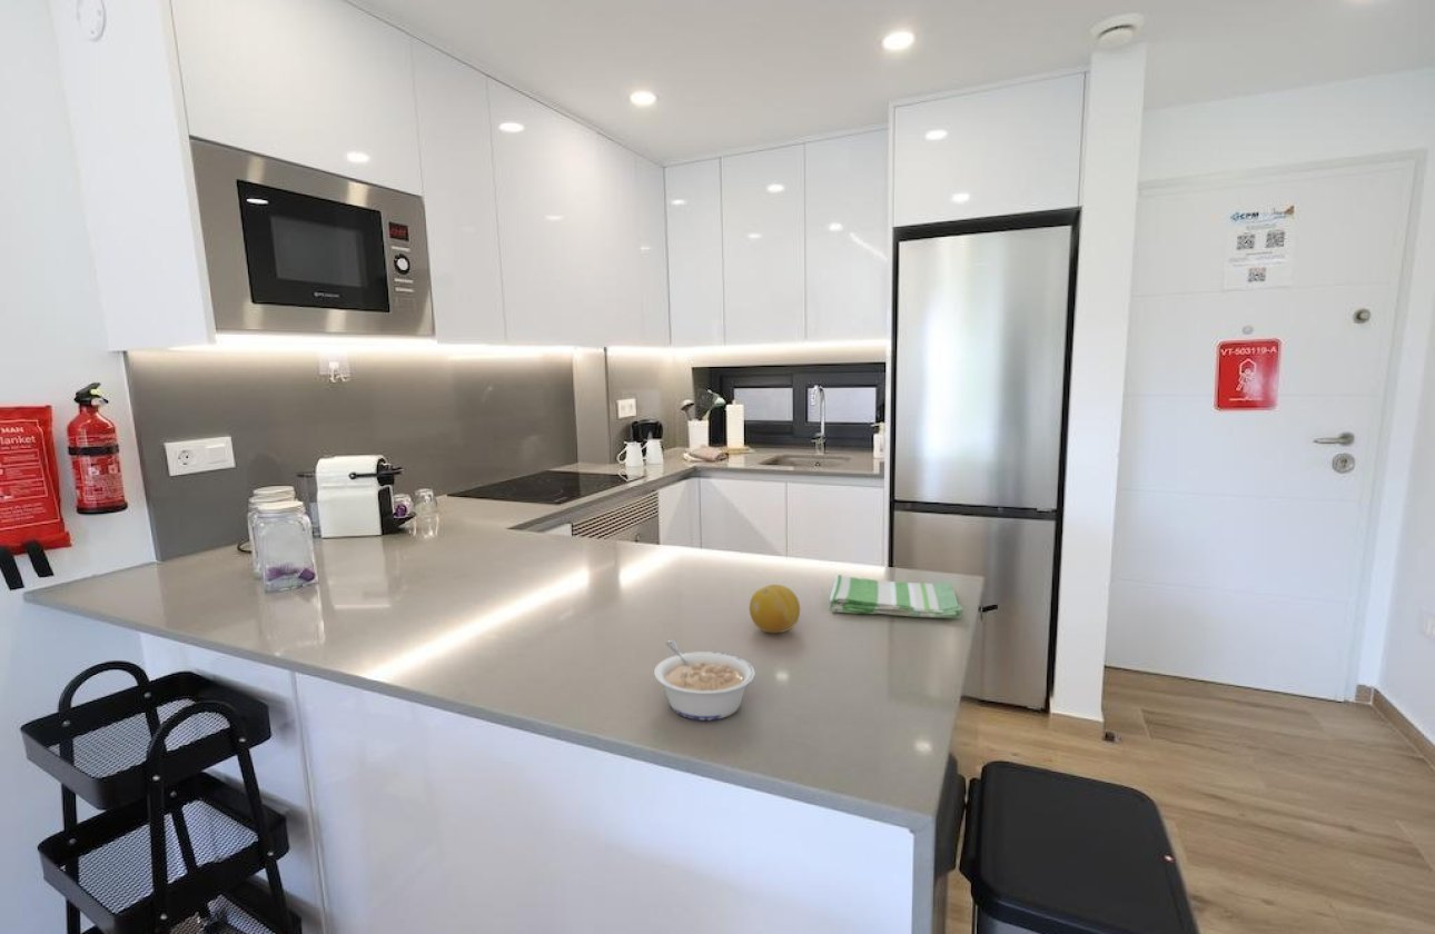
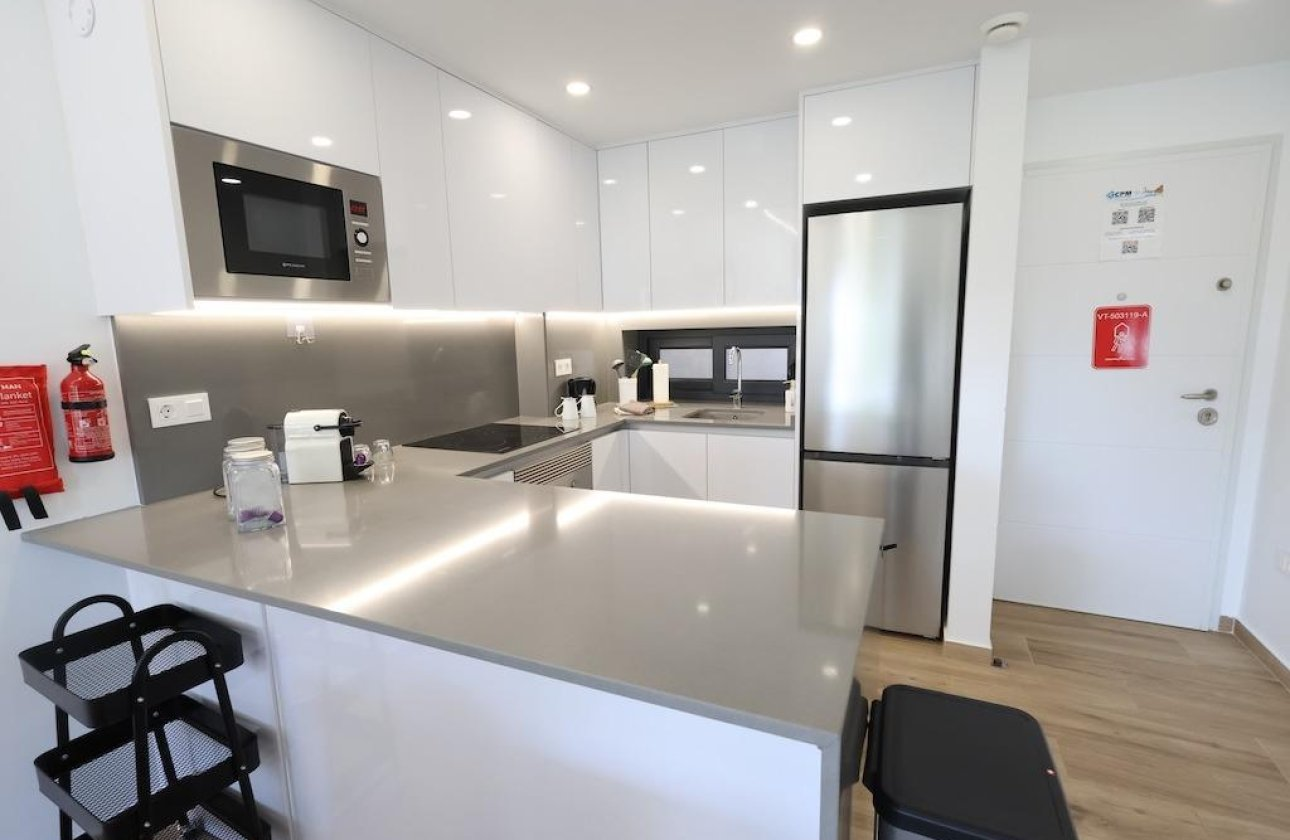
- fruit [749,584,801,634]
- dish towel [829,574,963,619]
- legume [653,639,756,722]
